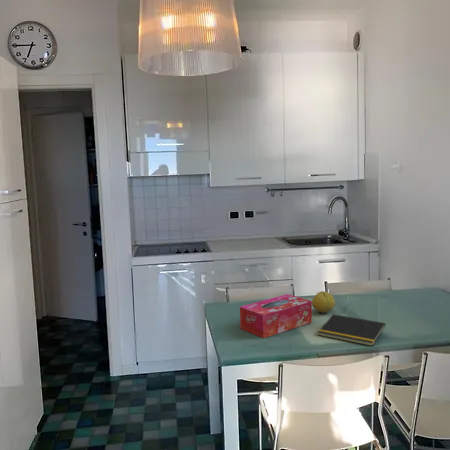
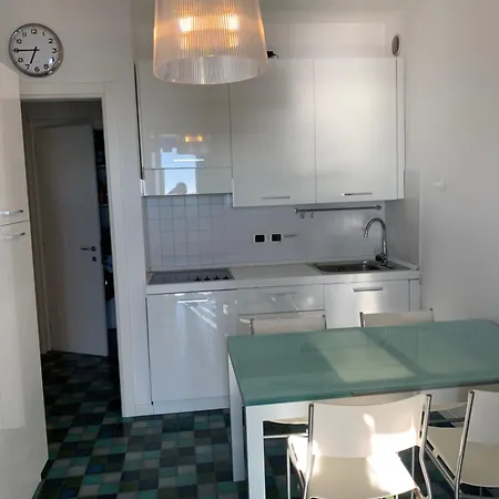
- fruit [311,290,336,314]
- notepad [317,313,386,347]
- tissue box [239,293,313,339]
